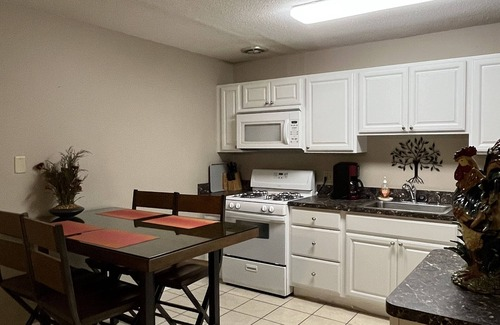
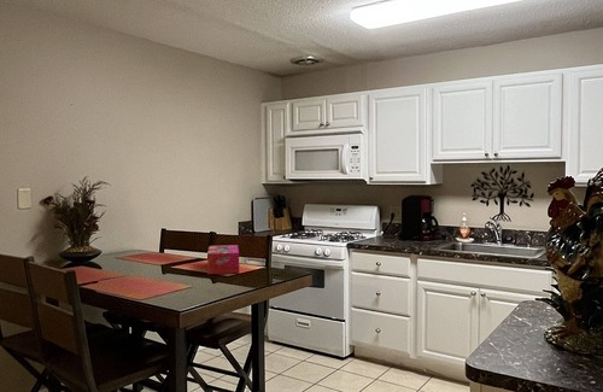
+ tissue box [206,244,240,275]
